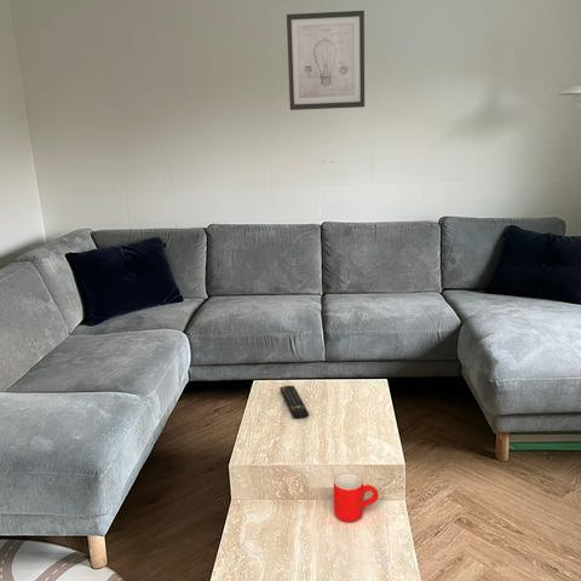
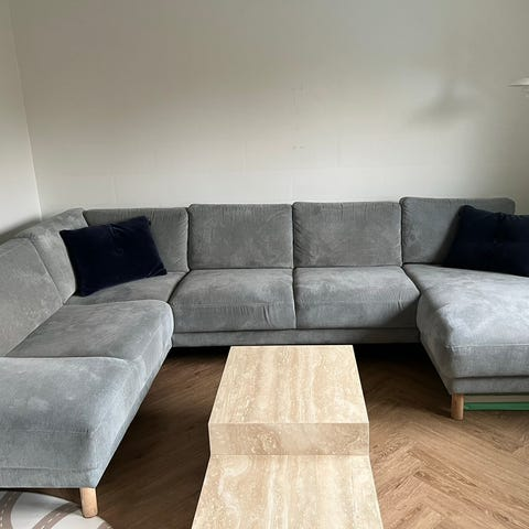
- wall art [286,10,366,111]
- remote control [278,385,310,420]
- mug [333,473,380,523]
